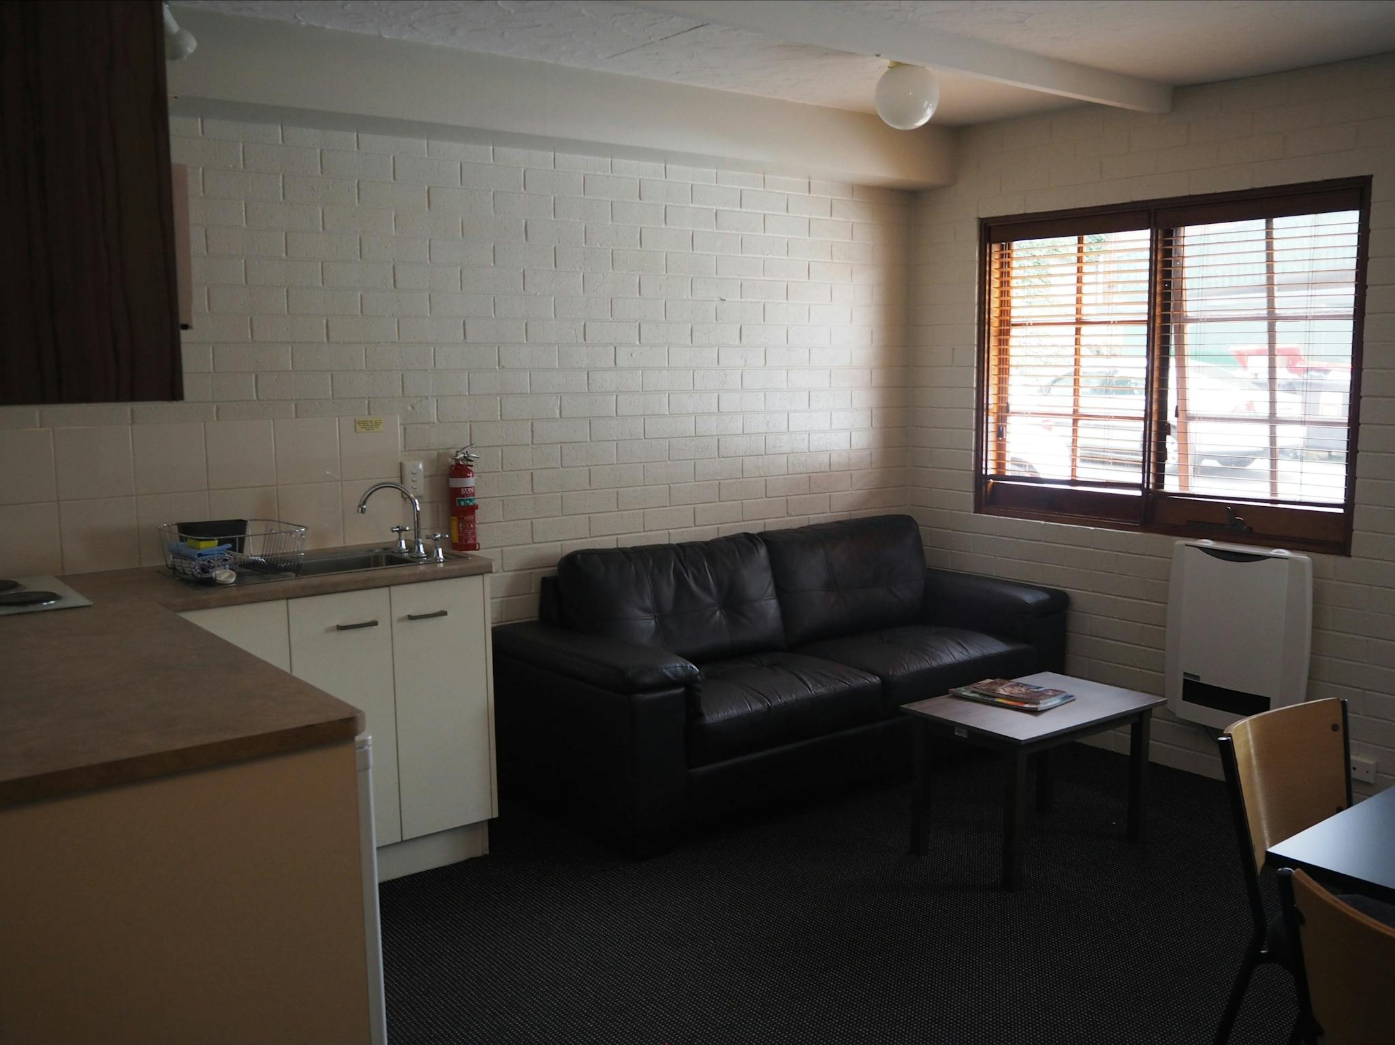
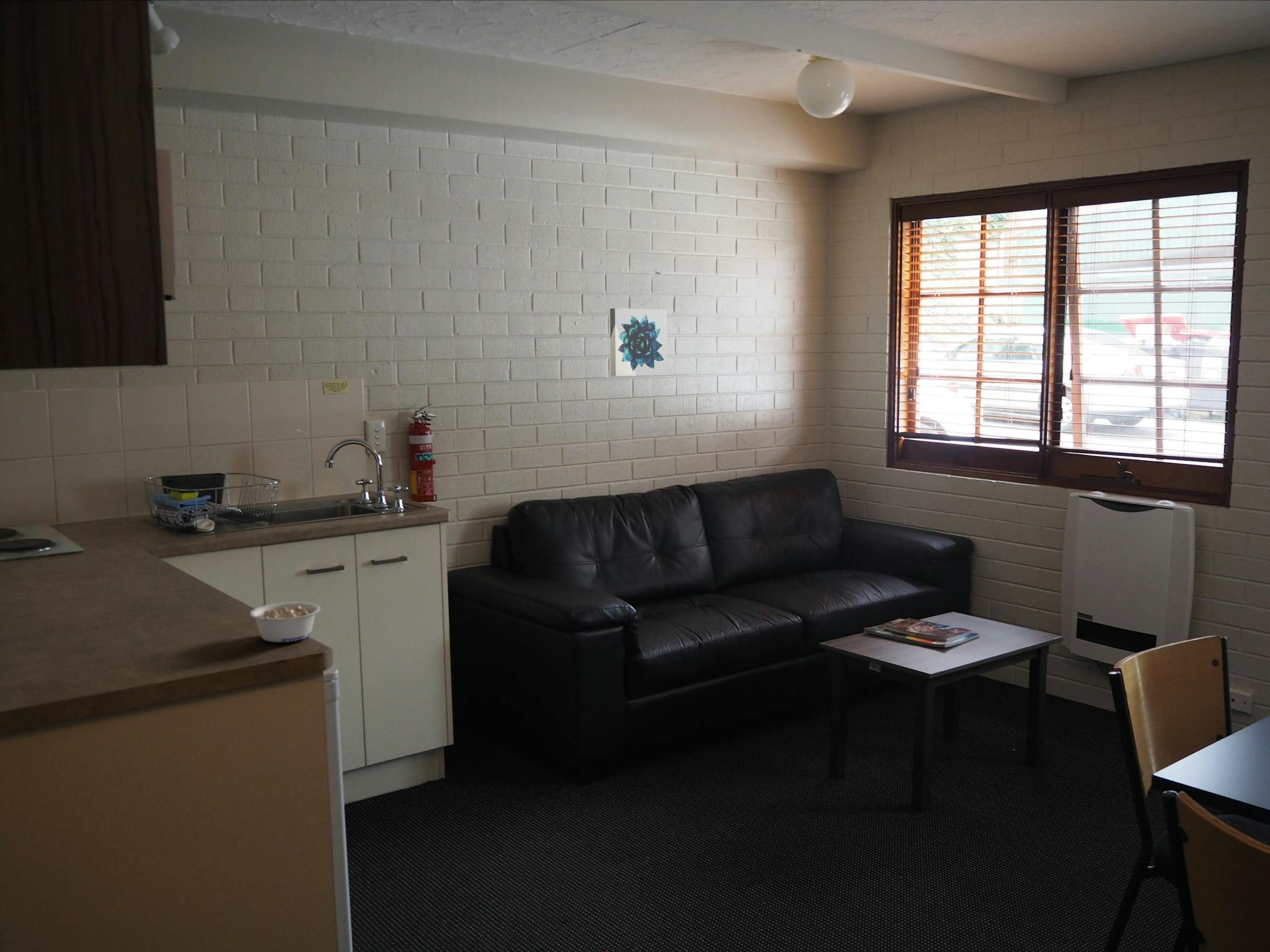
+ wall art [610,307,668,377]
+ legume [249,601,321,643]
